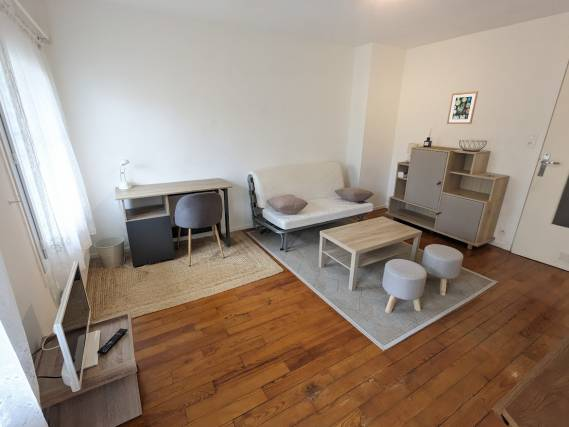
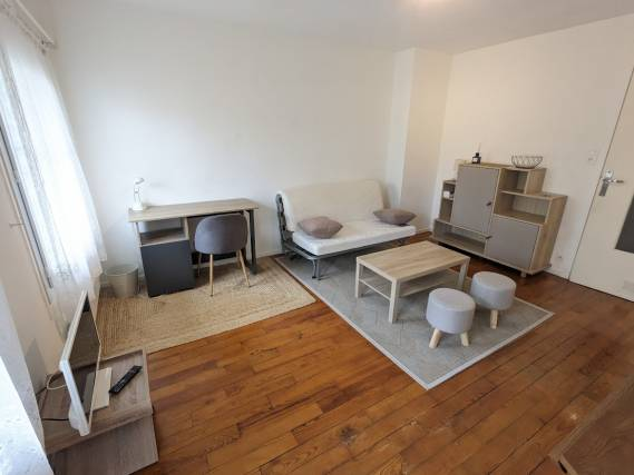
- wall art [446,90,479,125]
